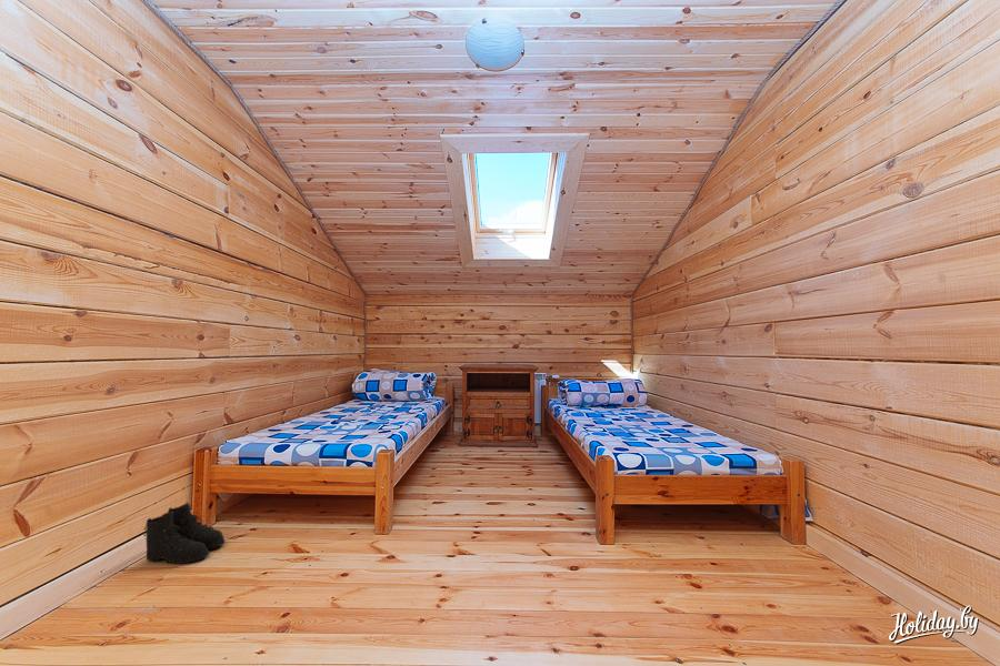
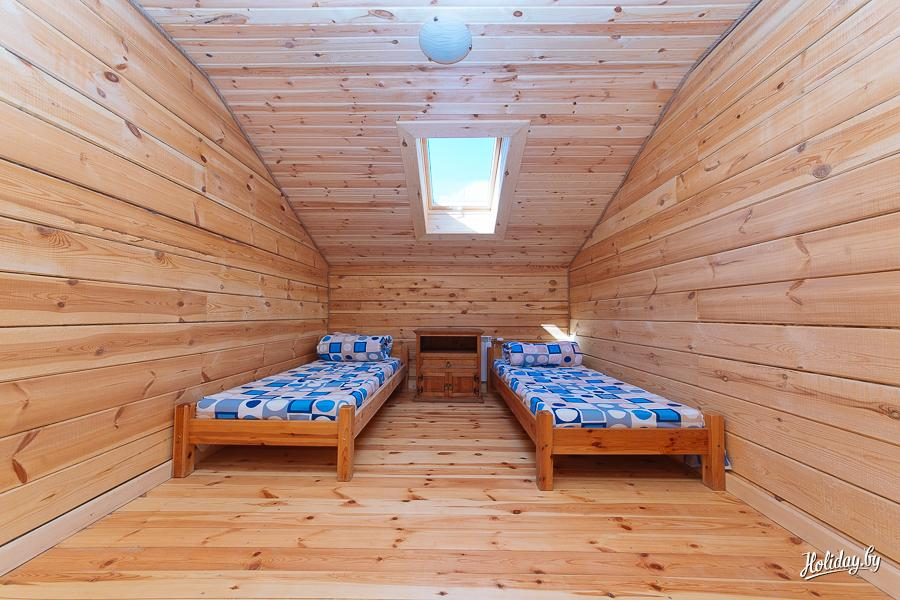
- boots [142,501,227,566]
